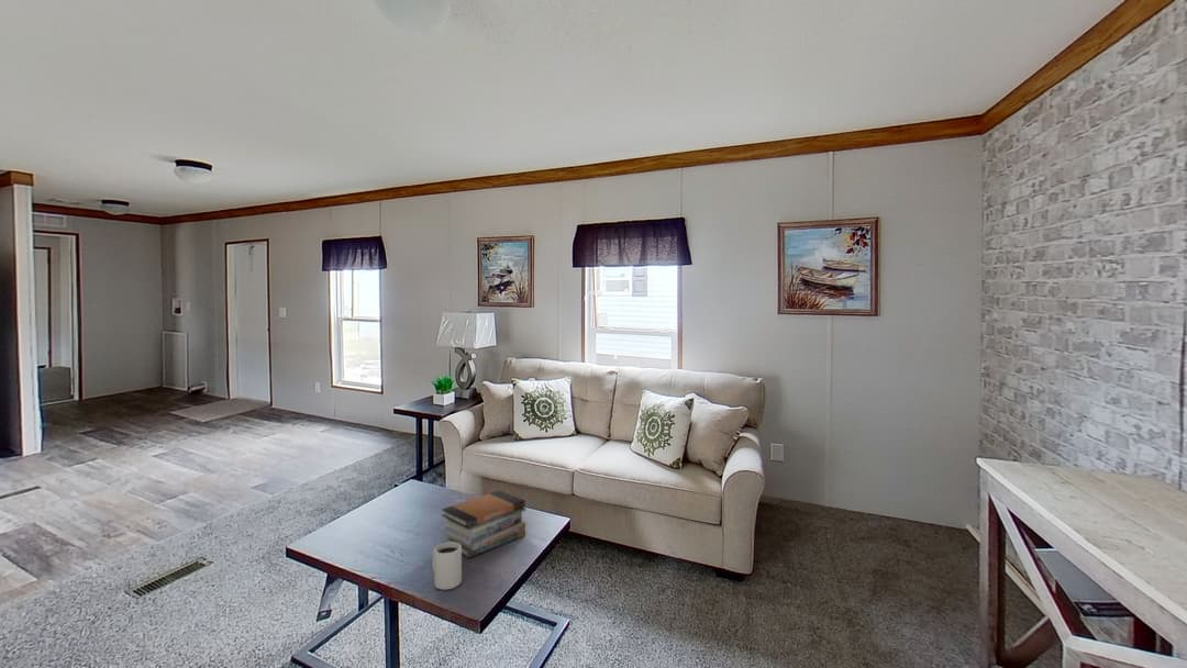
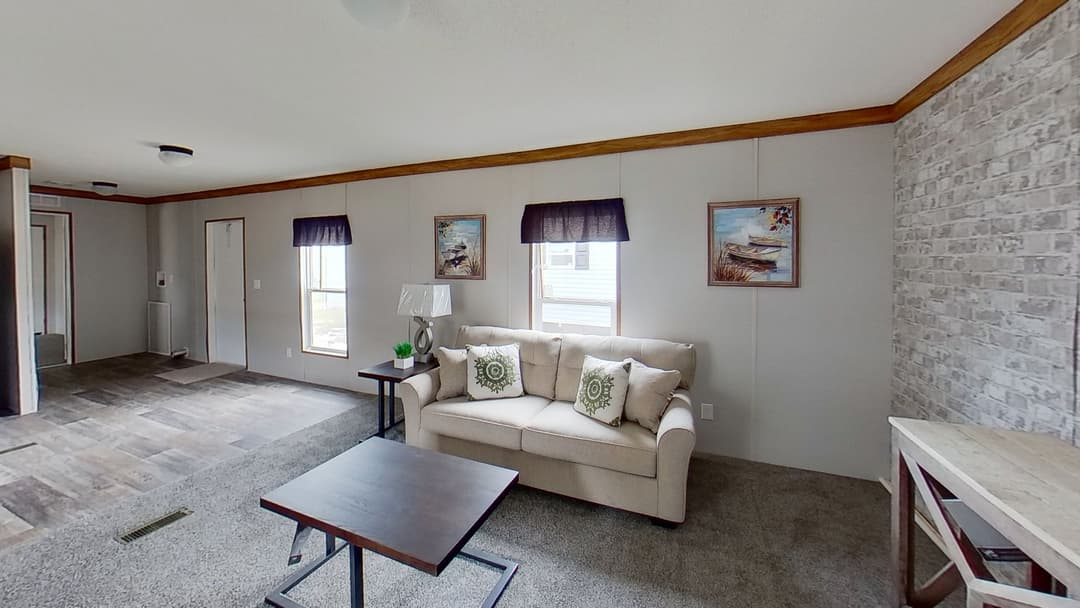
- mug [431,541,463,591]
- book stack [441,489,526,559]
